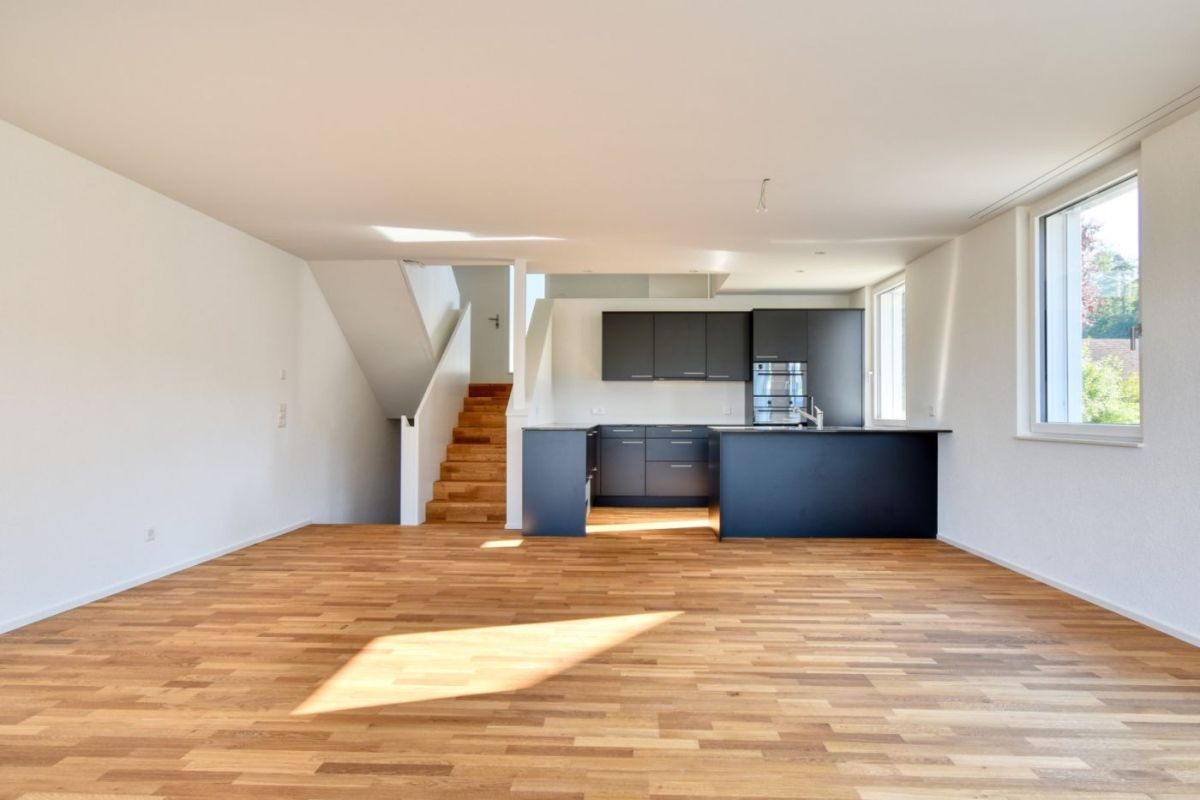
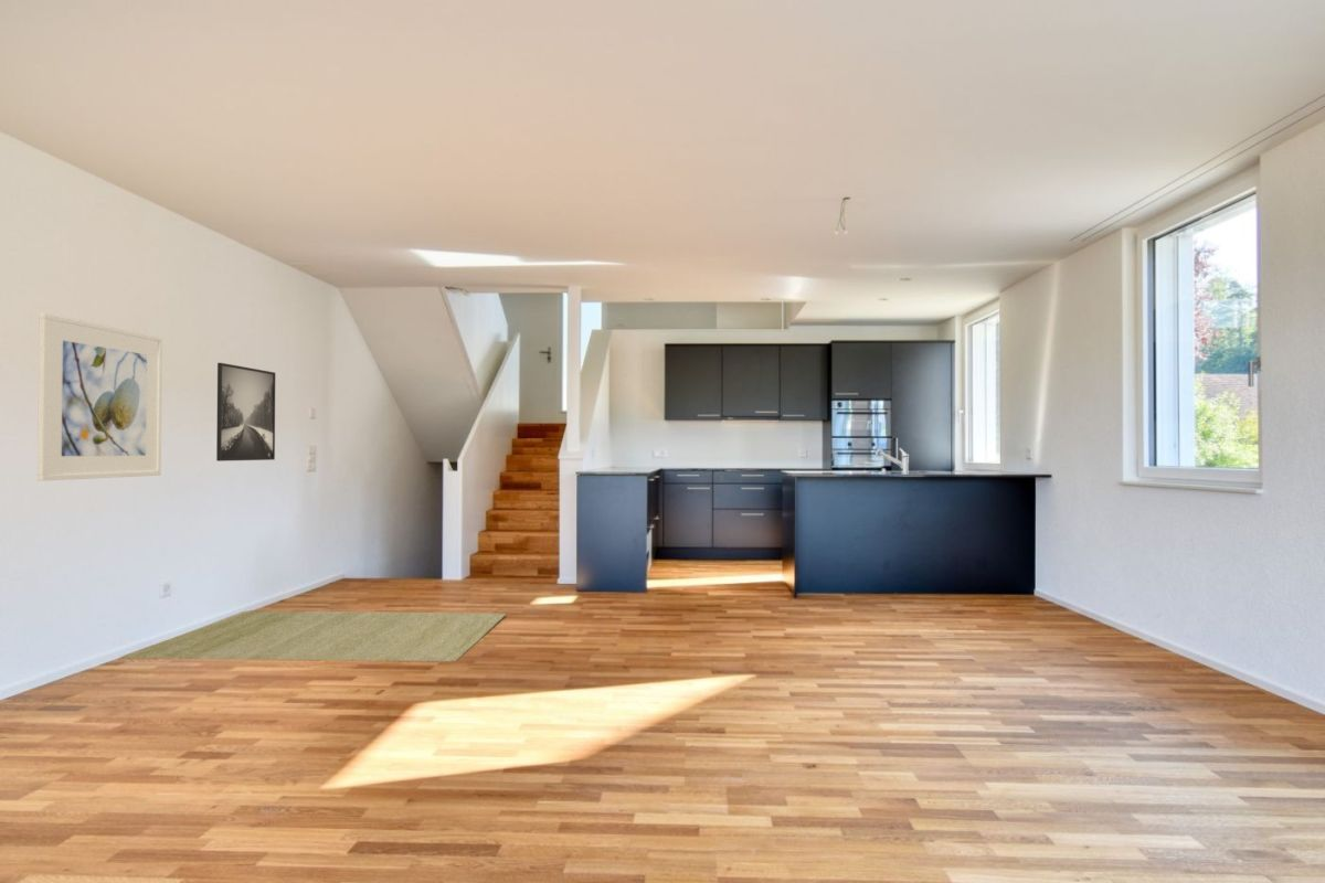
+ rug [119,610,507,662]
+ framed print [215,362,276,462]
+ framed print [36,311,163,482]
